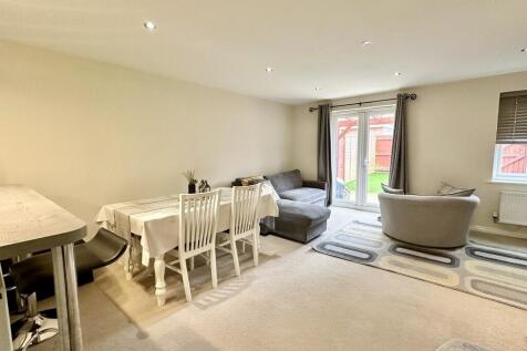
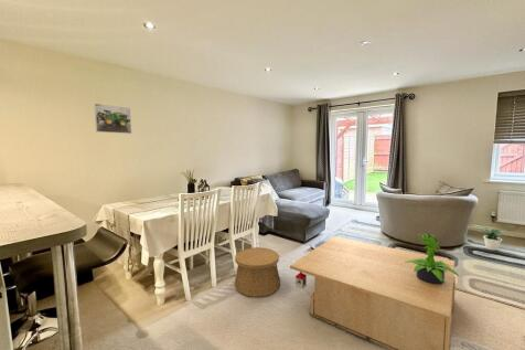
+ potted plant [405,232,460,284]
+ potted plant [473,226,510,252]
+ coffee table [289,235,457,350]
+ basket [234,246,281,298]
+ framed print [93,103,132,135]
